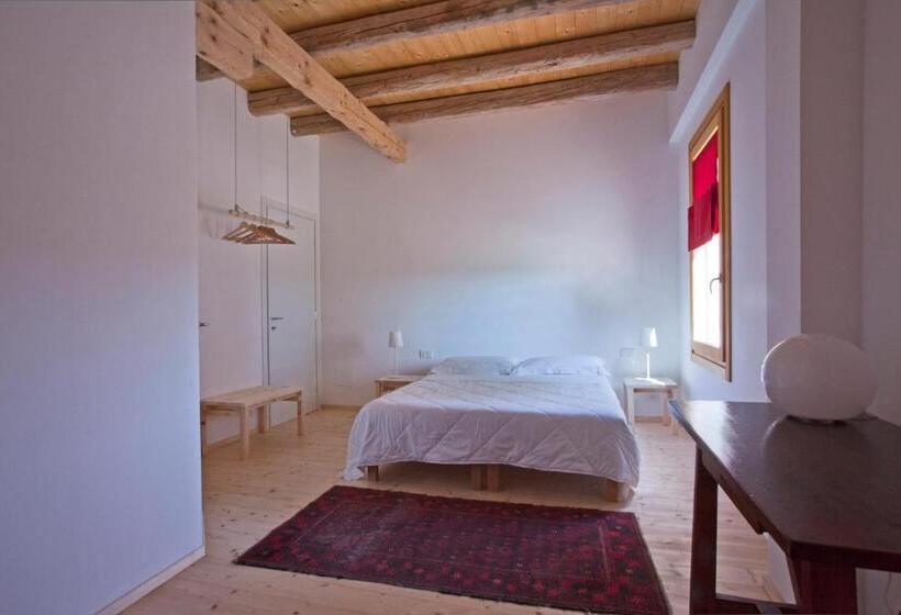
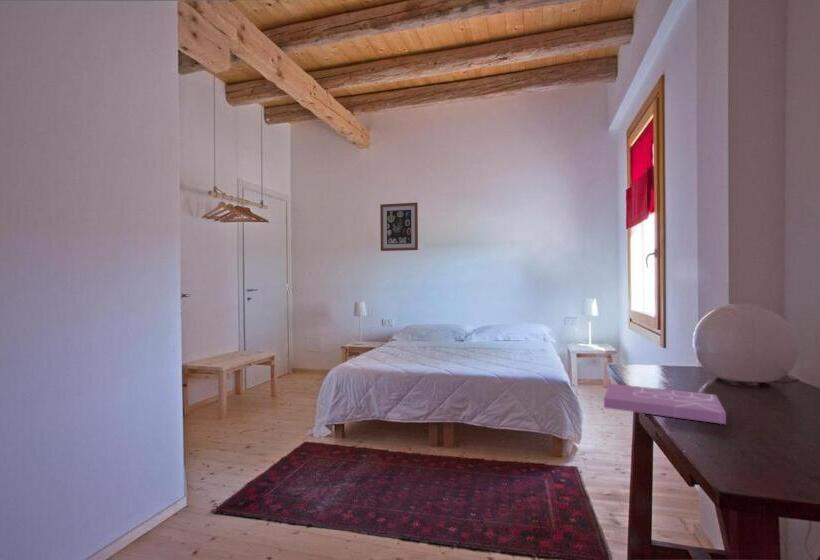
+ book [603,382,727,425]
+ wall art [379,202,419,252]
